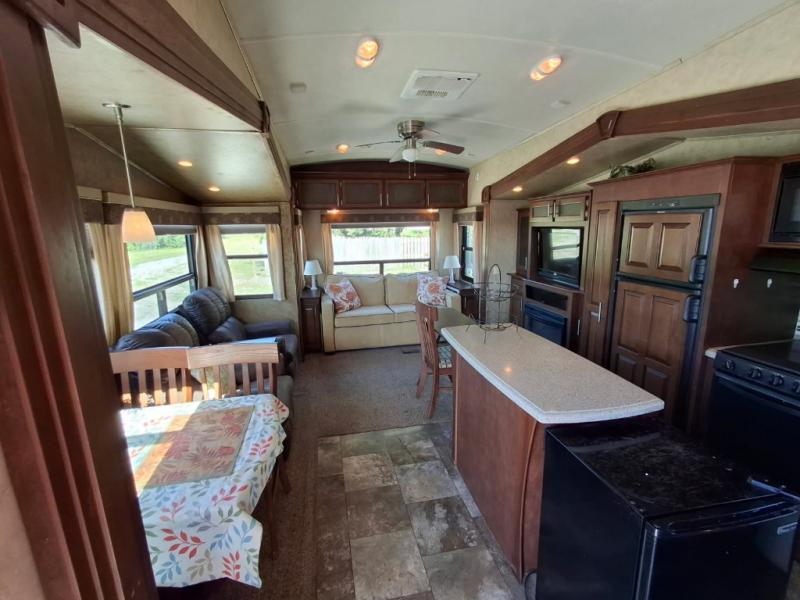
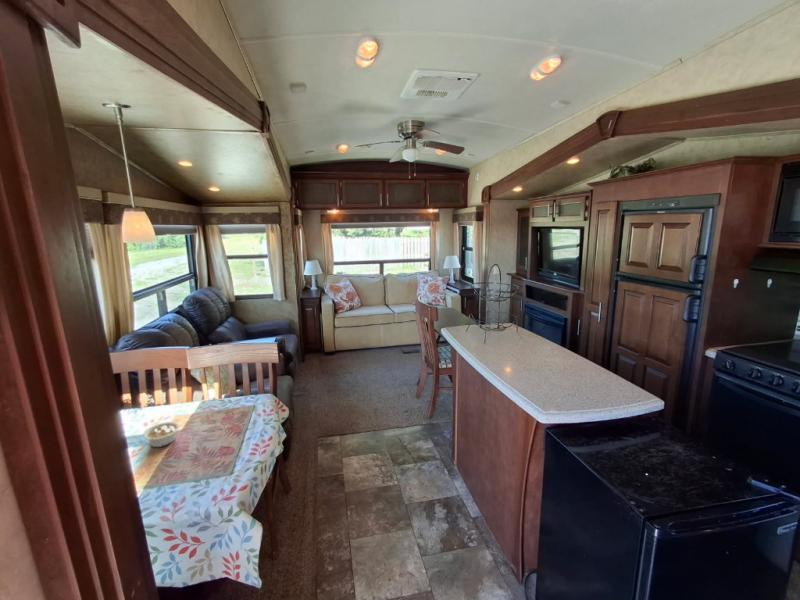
+ legume [142,421,180,448]
